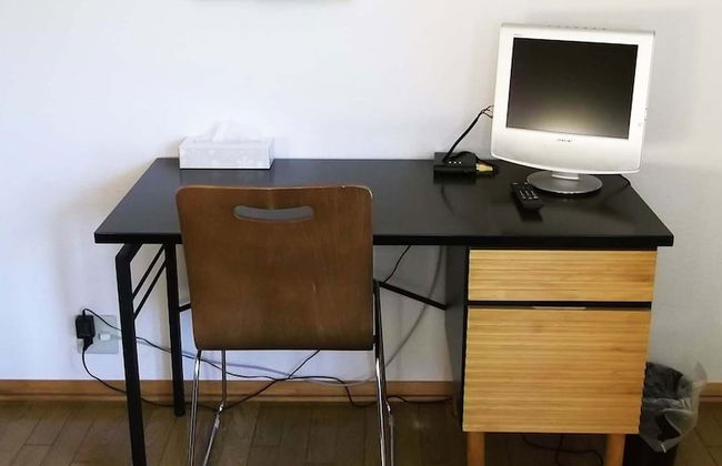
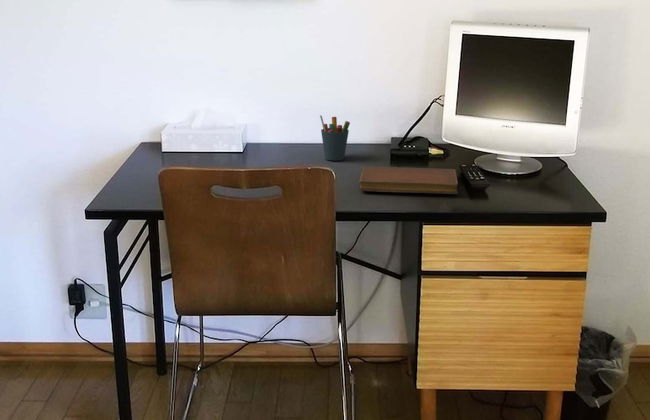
+ notebook [358,166,459,195]
+ pen holder [319,114,351,161]
